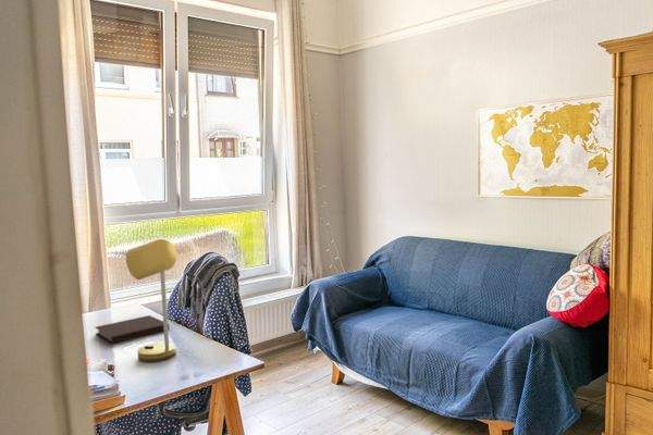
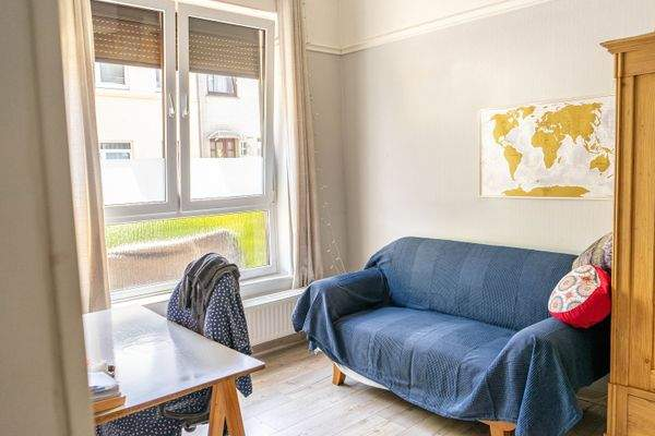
- desk lamp [125,237,178,363]
- notebook [94,314,170,345]
